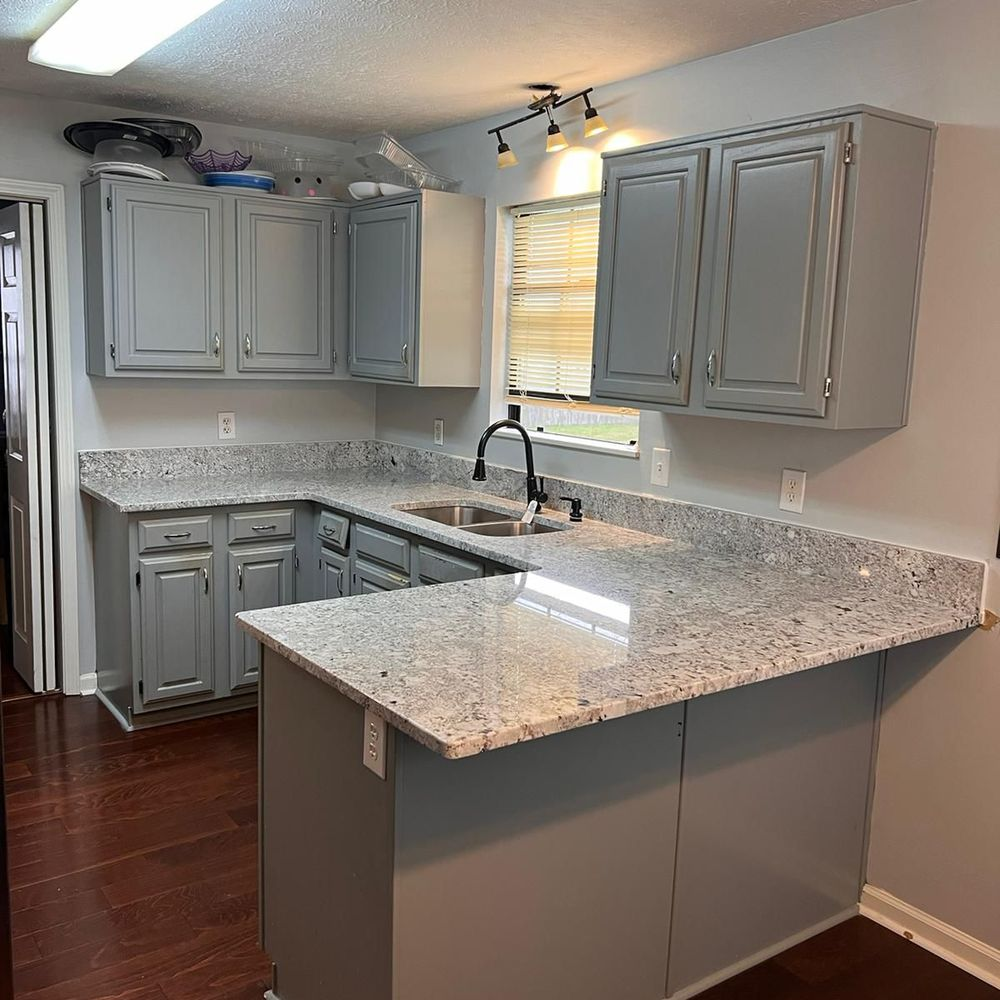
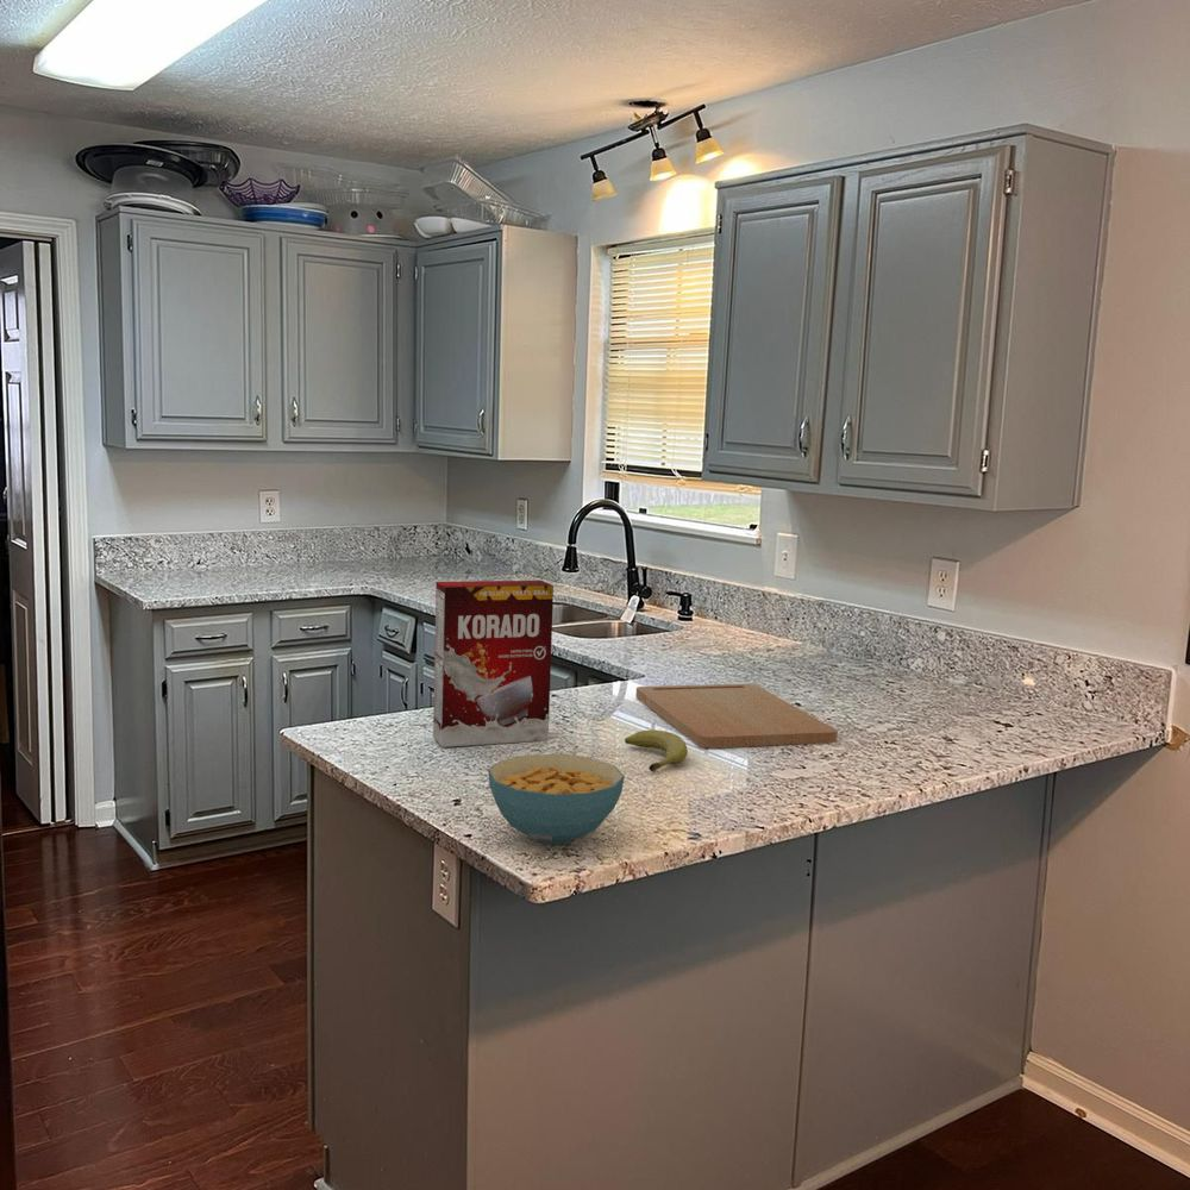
+ cereal box [432,580,555,749]
+ cutting board [634,683,839,749]
+ cereal bowl [487,753,626,845]
+ fruit [624,728,689,774]
